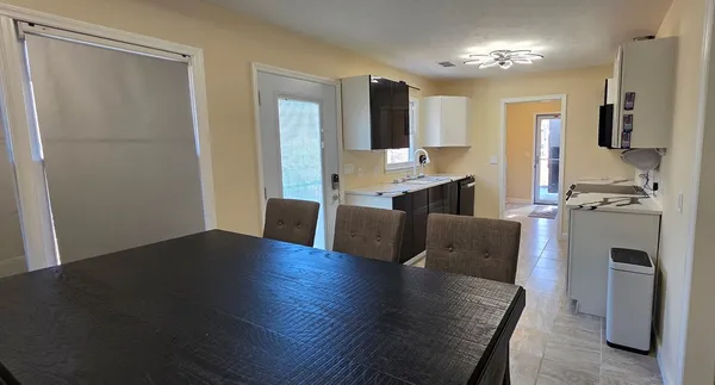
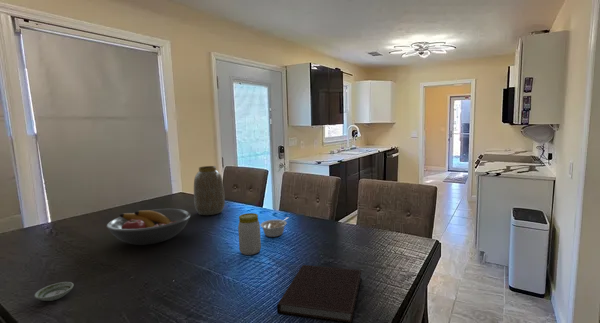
+ vase [193,165,226,216]
+ saucer [33,281,75,302]
+ legume [260,216,290,238]
+ notebook [276,264,363,323]
+ fruit bowl [105,208,192,246]
+ jar [237,212,262,256]
